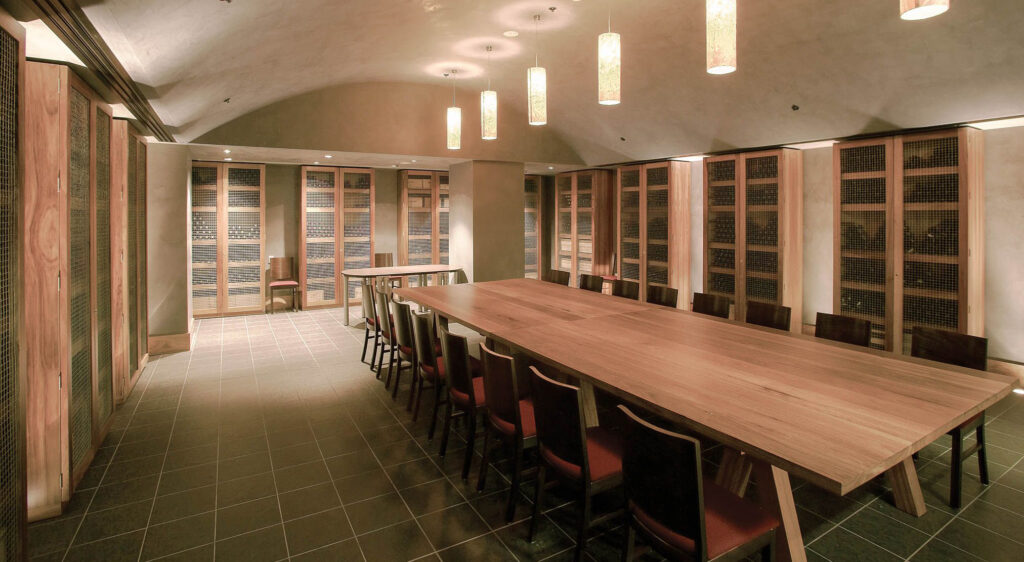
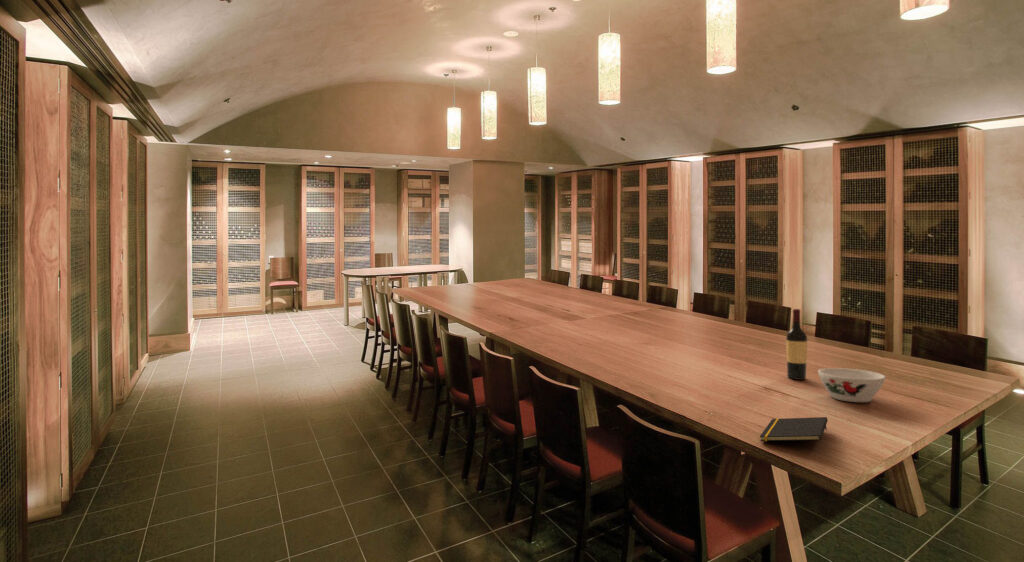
+ bowl [817,367,887,403]
+ wine bottle [785,308,808,381]
+ notepad [759,416,829,442]
